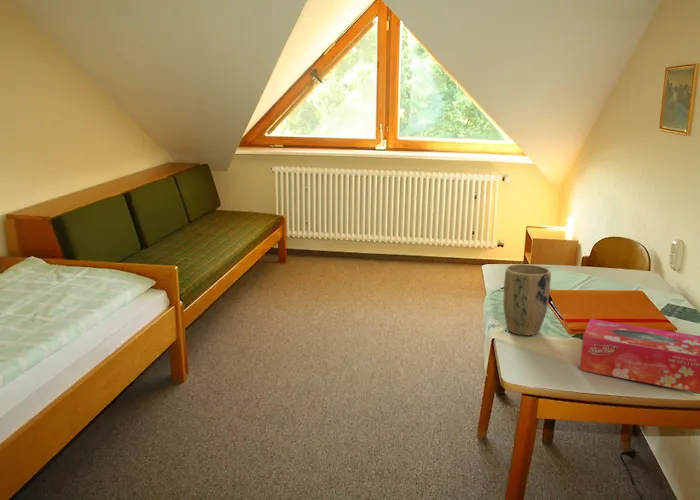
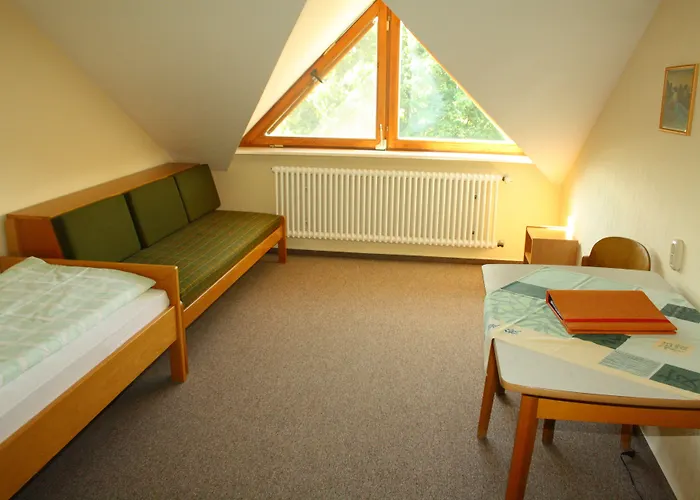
- plant pot [502,263,552,337]
- tissue box [579,318,700,394]
